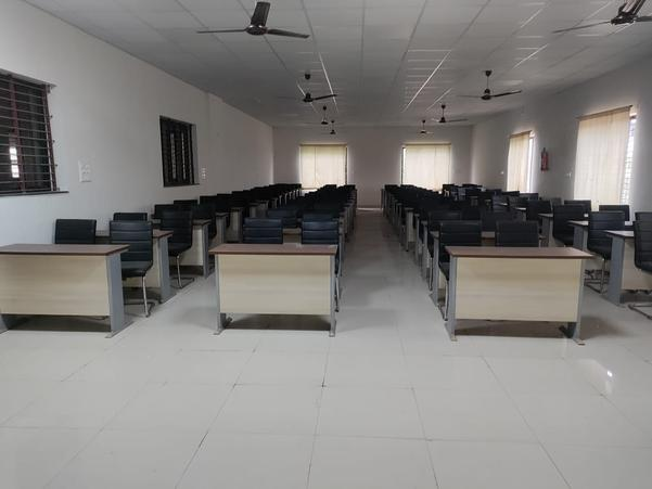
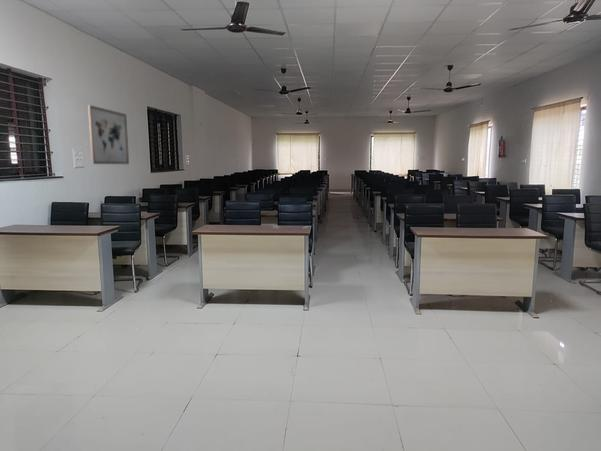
+ wall art [87,104,130,165]
